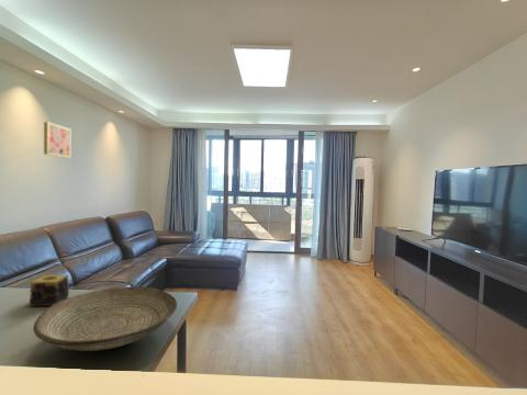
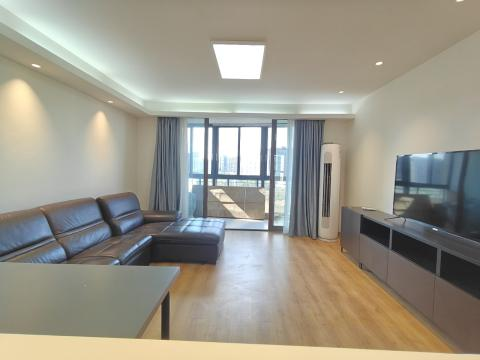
- candle [29,273,70,308]
- wall art [43,121,71,159]
- decorative bowl [33,285,179,352]
